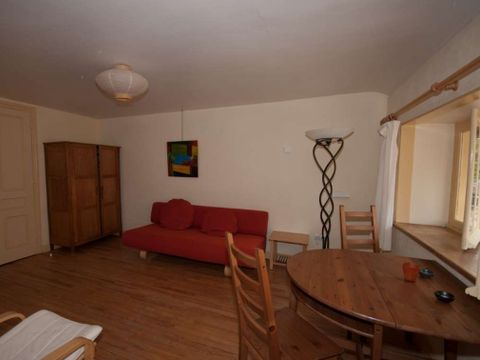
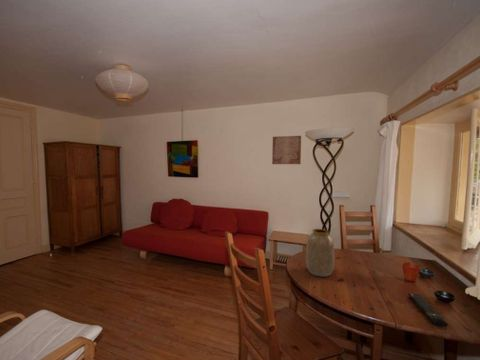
+ vase [305,228,335,278]
+ wall art [271,135,302,165]
+ remote control [408,292,449,327]
